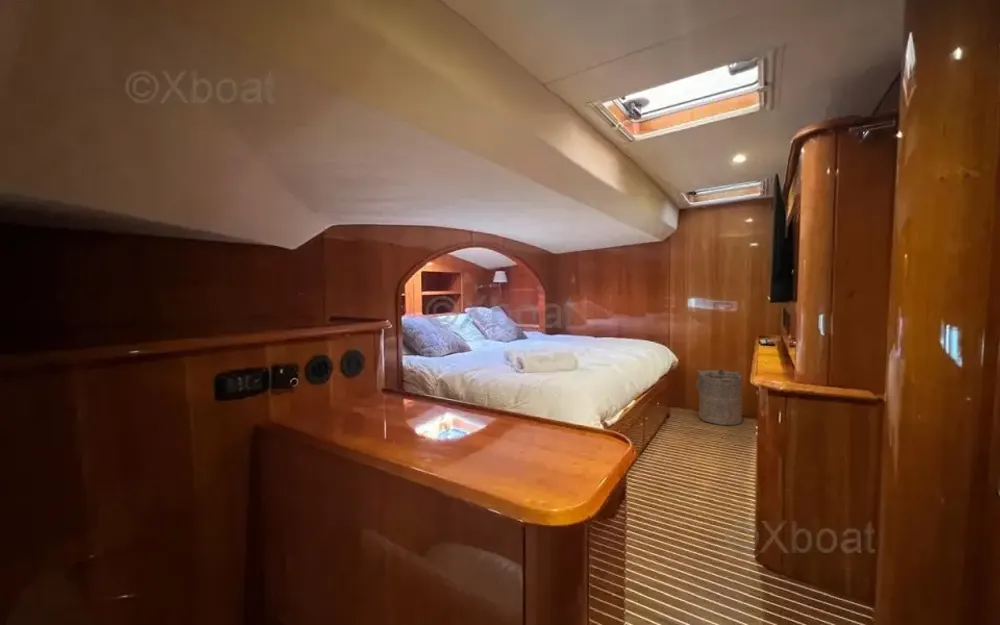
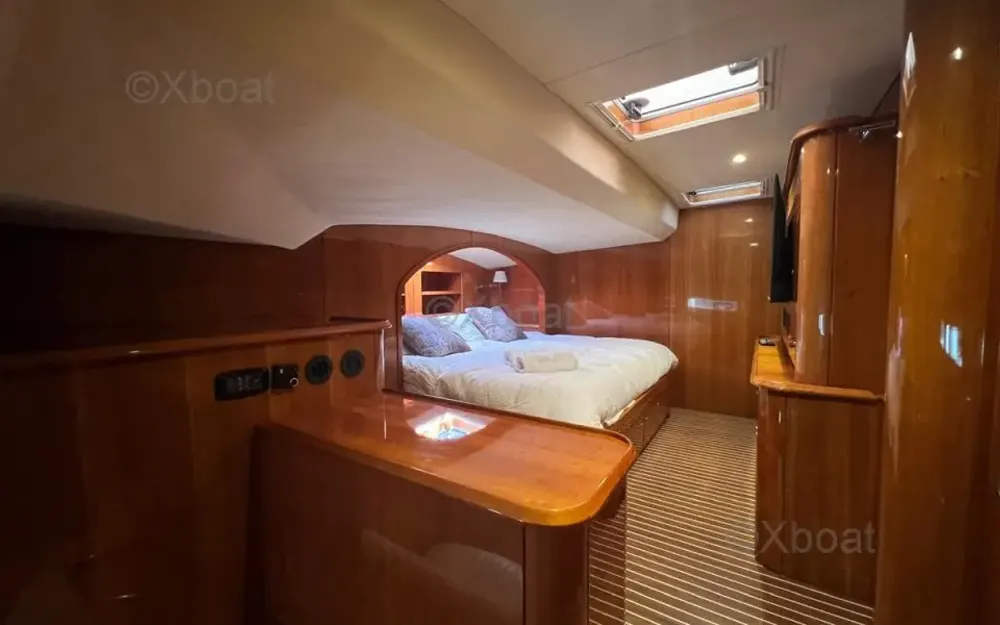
- laundry hamper [694,368,743,426]
